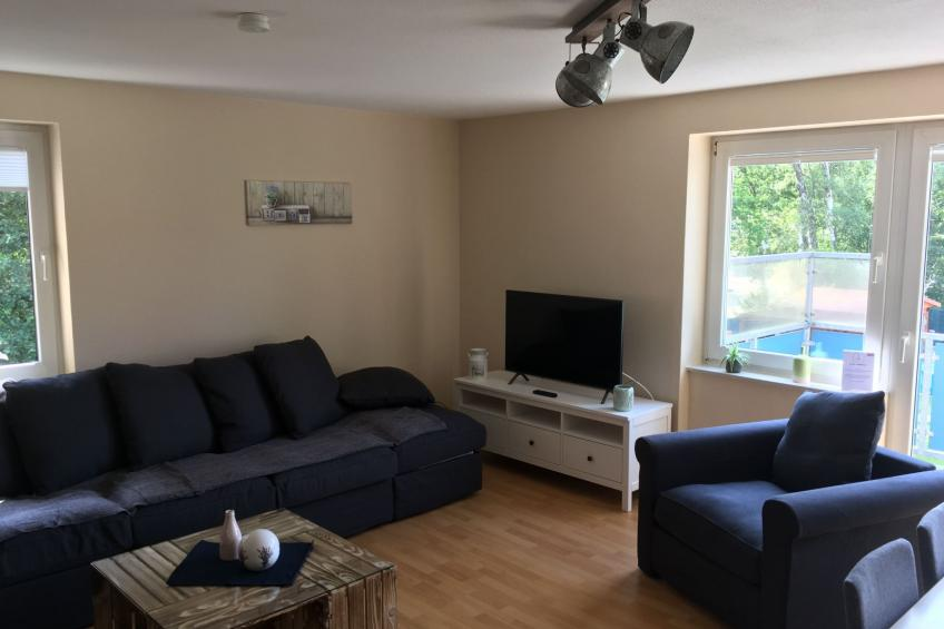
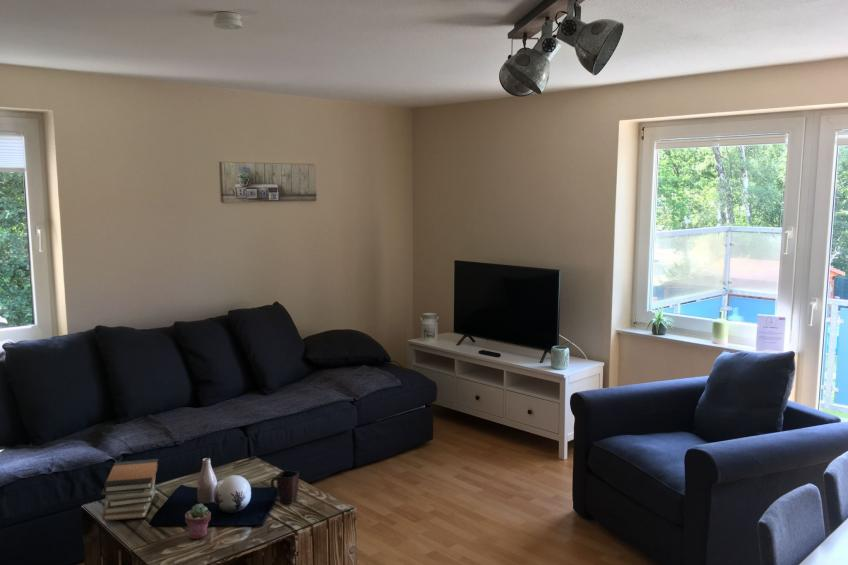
+ mug [270,469,300,505]
+ potted succulent [184,503,212,540]
+ book stack [100,458,159,522]
